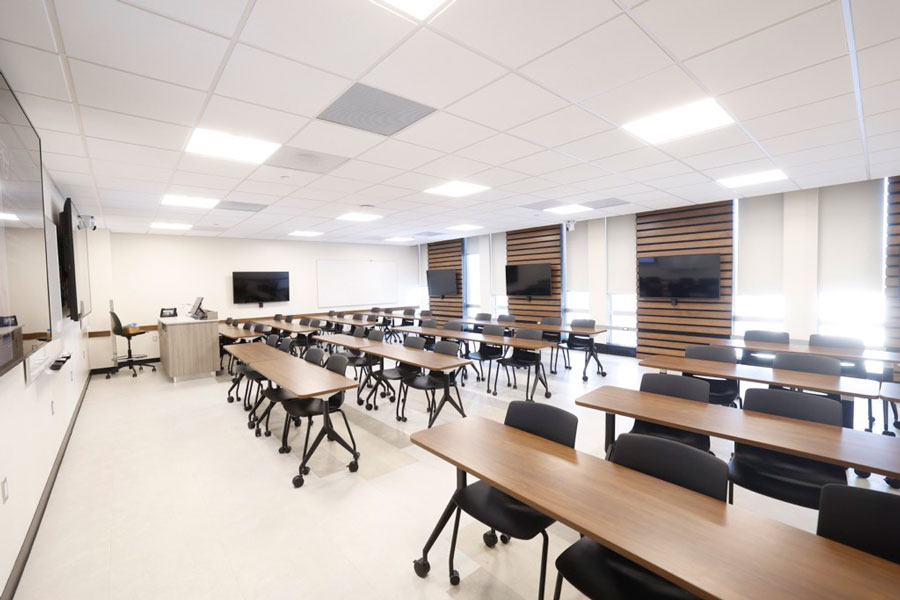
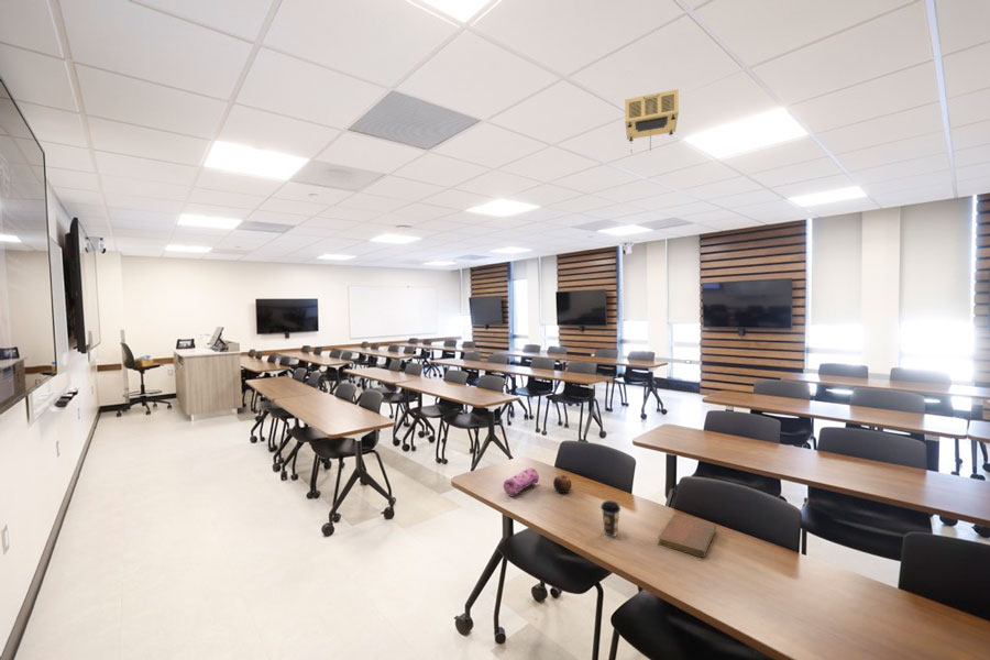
+ pencil case [503,466,540,497]
+ notebook [657,513,717,559]
+ projector [624,88,680,155]
+ coffee cup [600,499,622,538]
+ apple [552,474,572,494]
